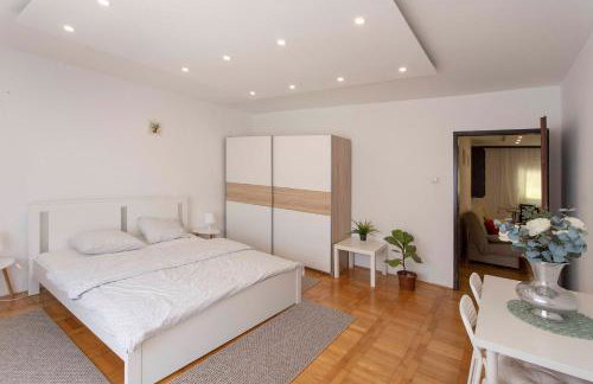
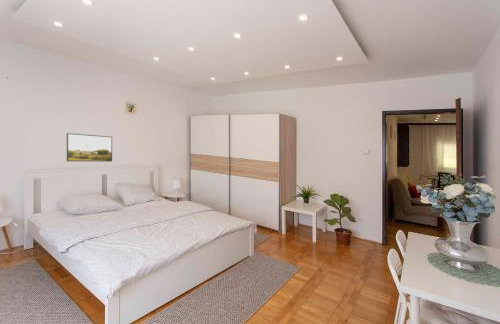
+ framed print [66,132,113,163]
